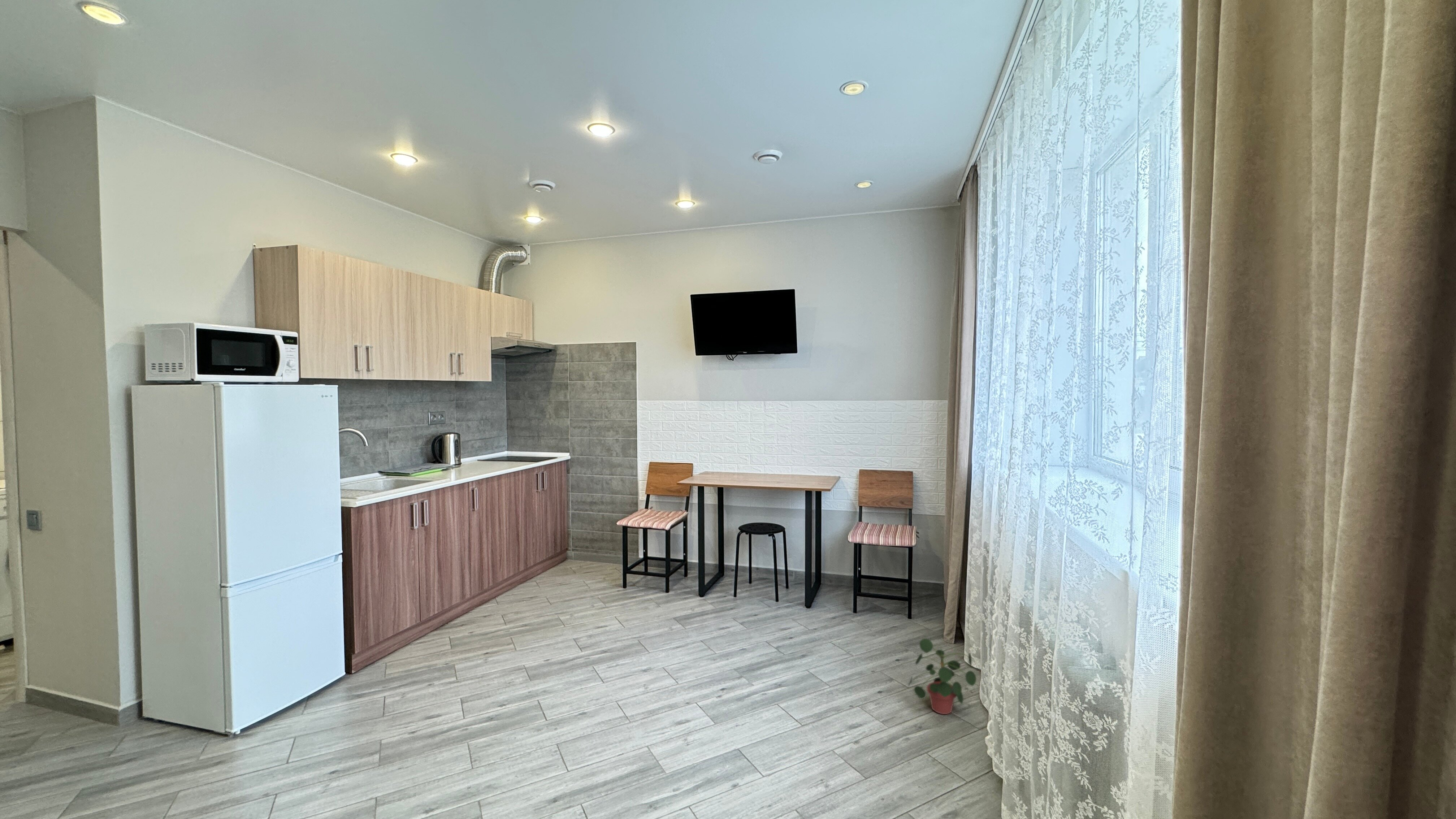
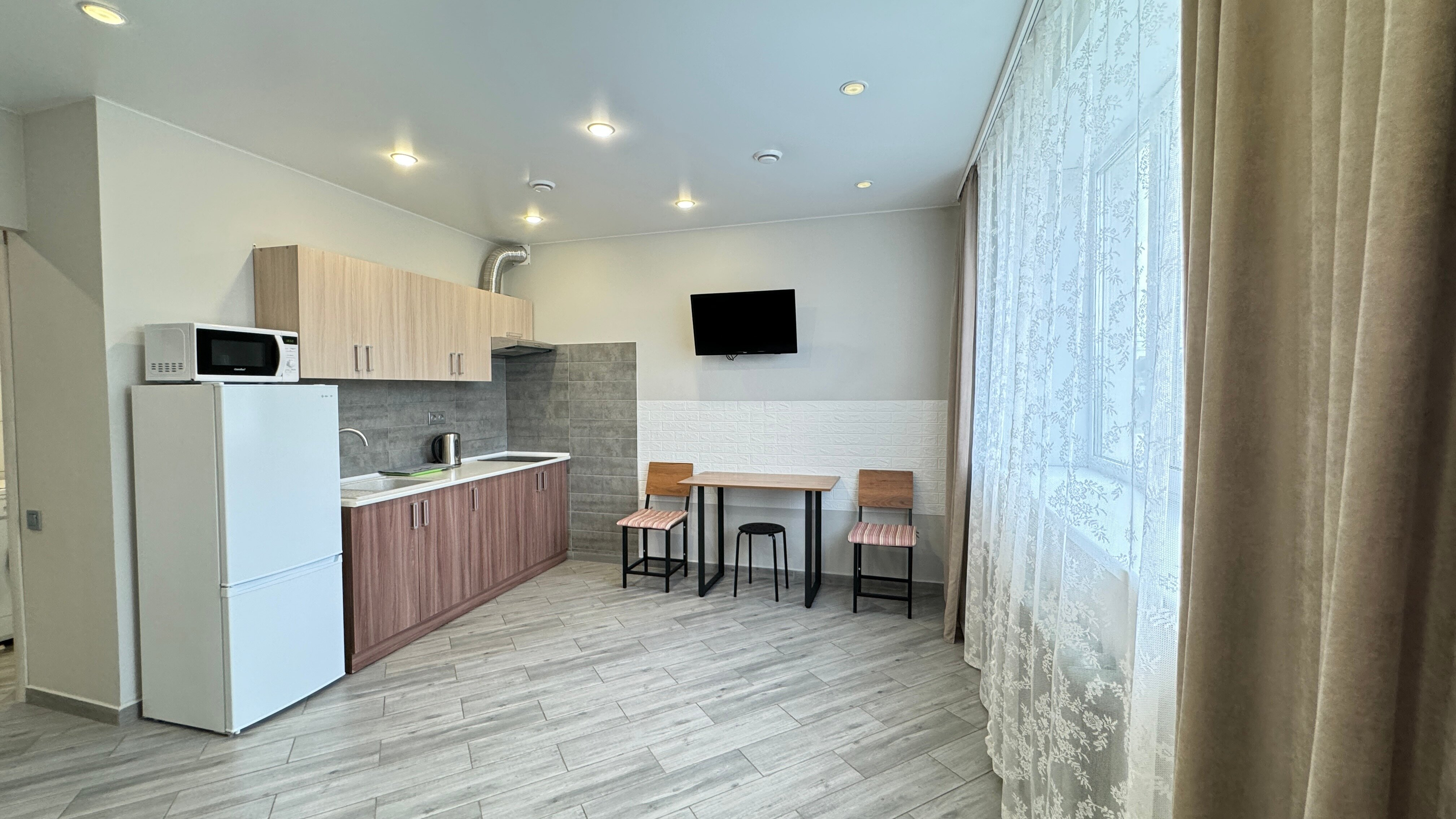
- potted plant [907,638,977,715]
